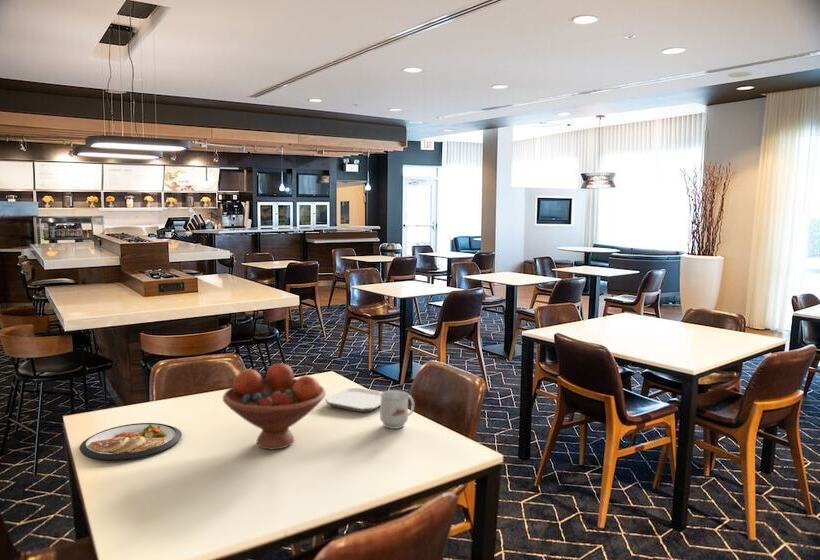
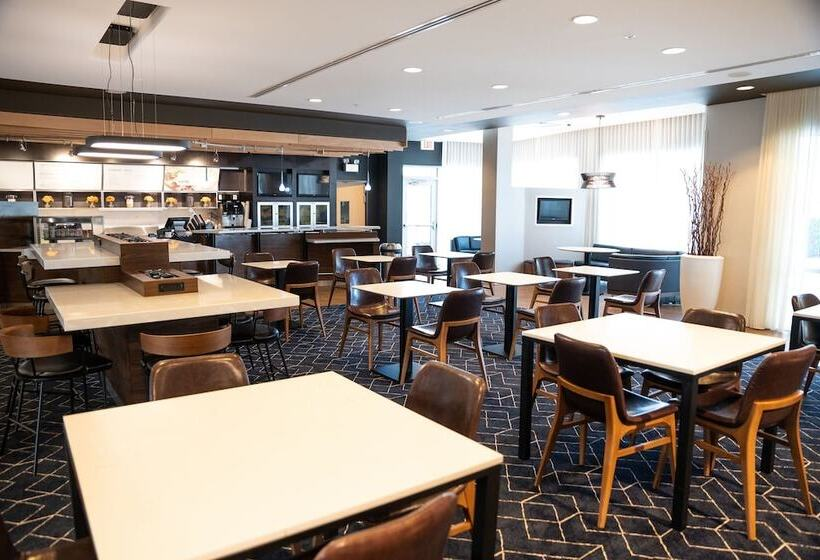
- dish [79,422,183,462]
- plate [324,387,382,413]
- mug [379,389,415,430]
- fruit bowl [222,362,327,451]
